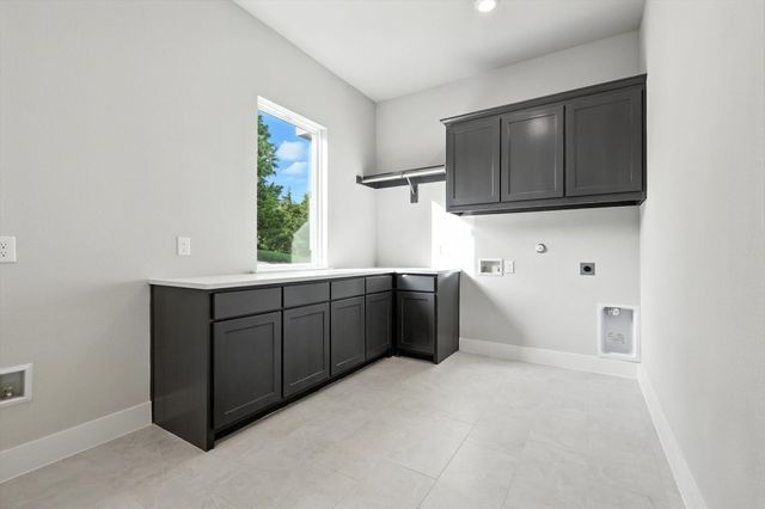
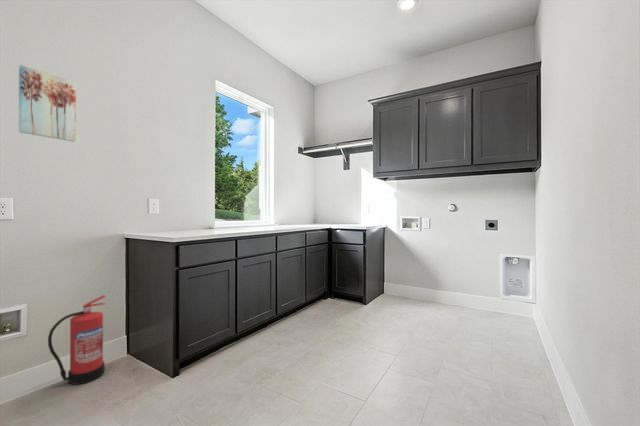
+ fire extinguisher [47,294,107,386]
+ wall art [18,64,77,143]
